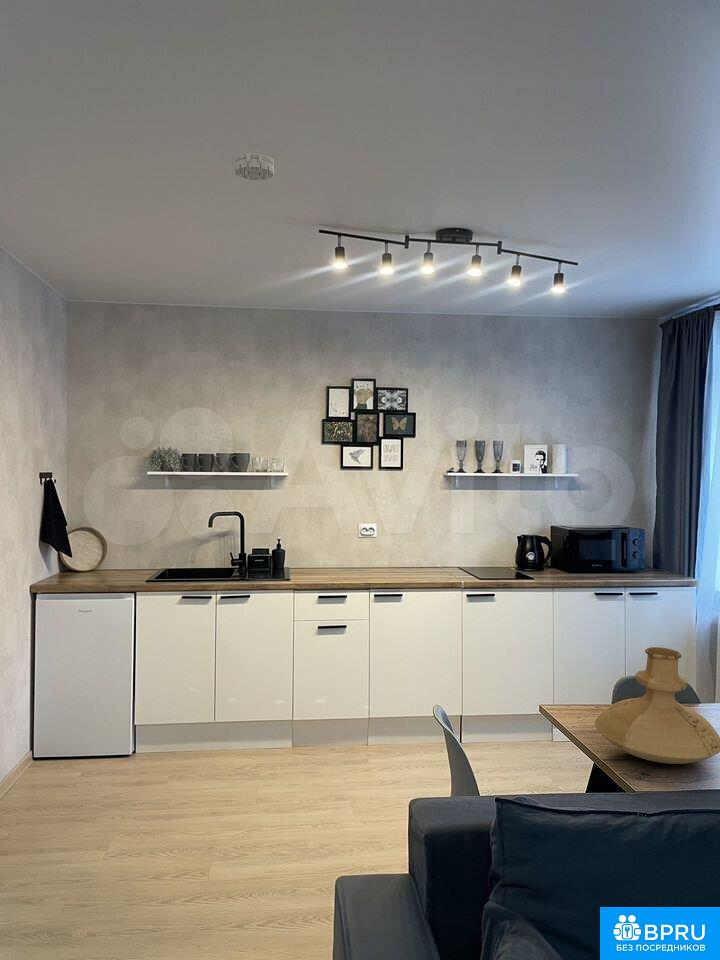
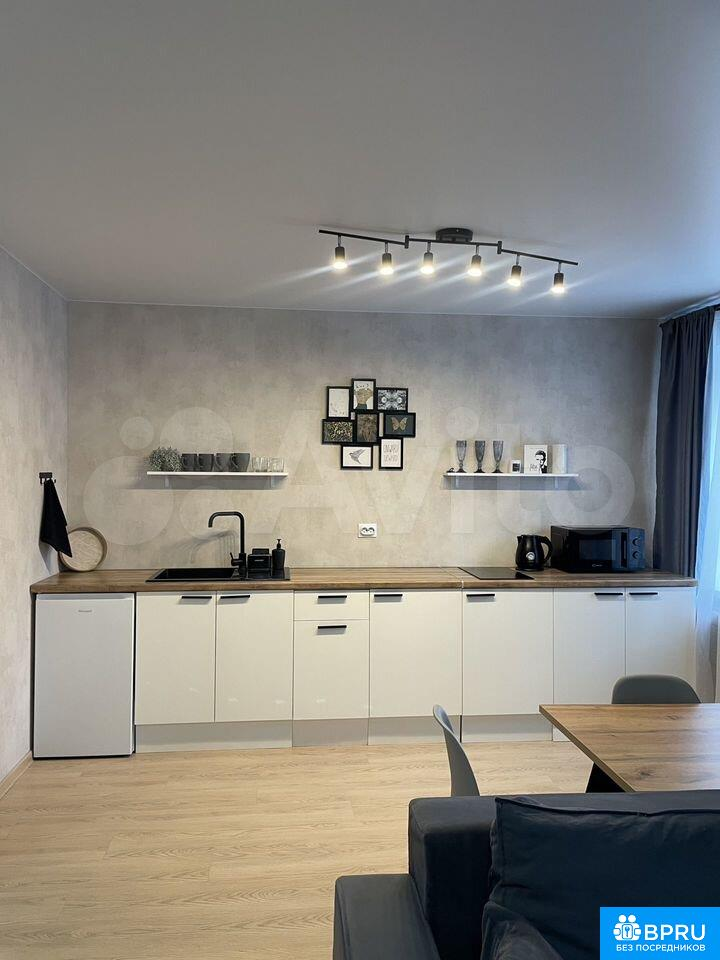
- smoke detector [233,152,275,181]
- vase [594,646,720,765]
